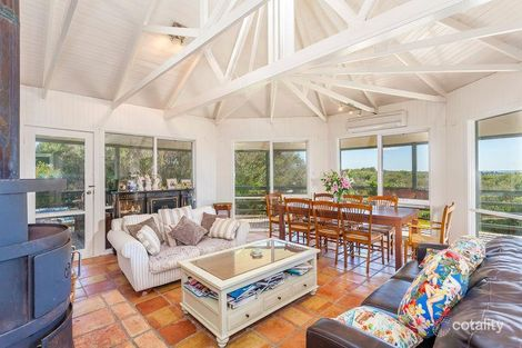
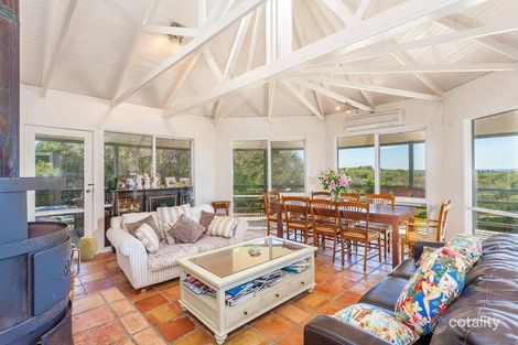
+ woven basket [75,235,99,261]
